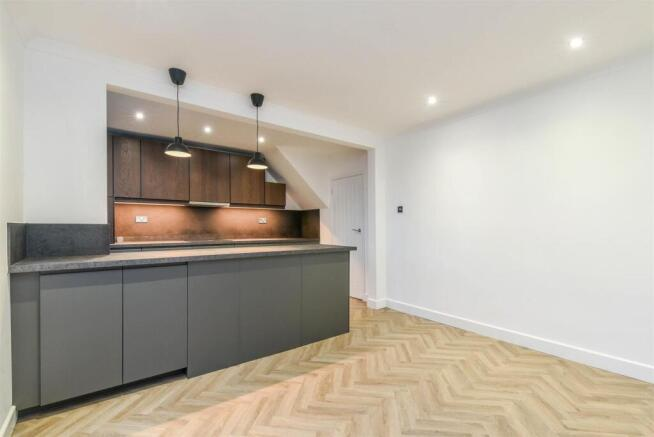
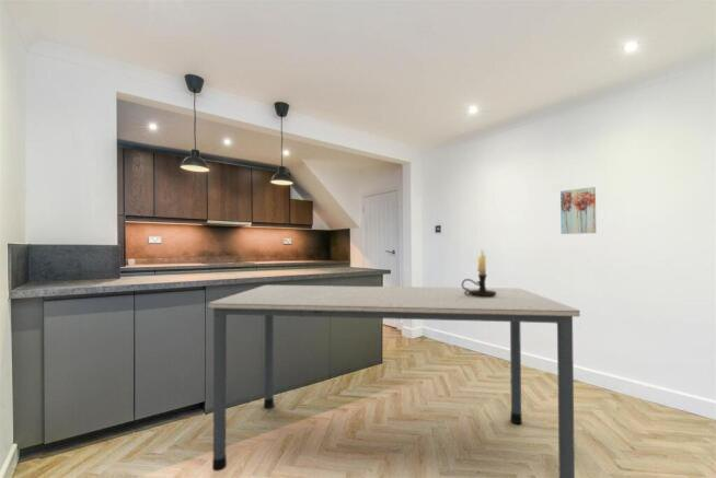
+ candle holder [461,247,496,298]
+ dining table [207,284,581,478]
+ wall art [559,186,597,235]
